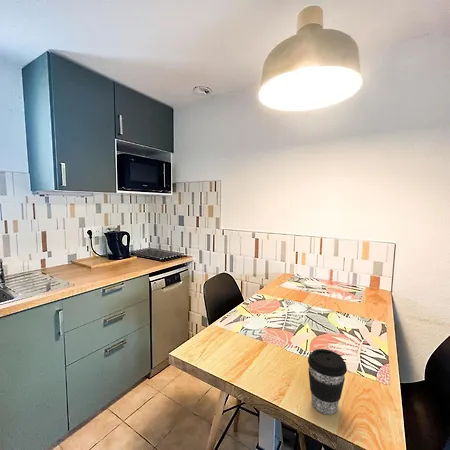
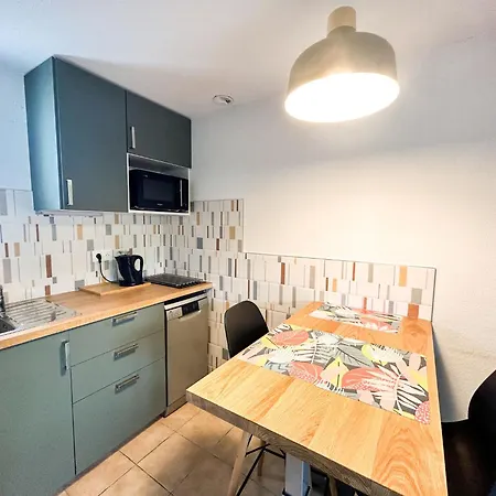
- coffee cup [307,348,348,415]
